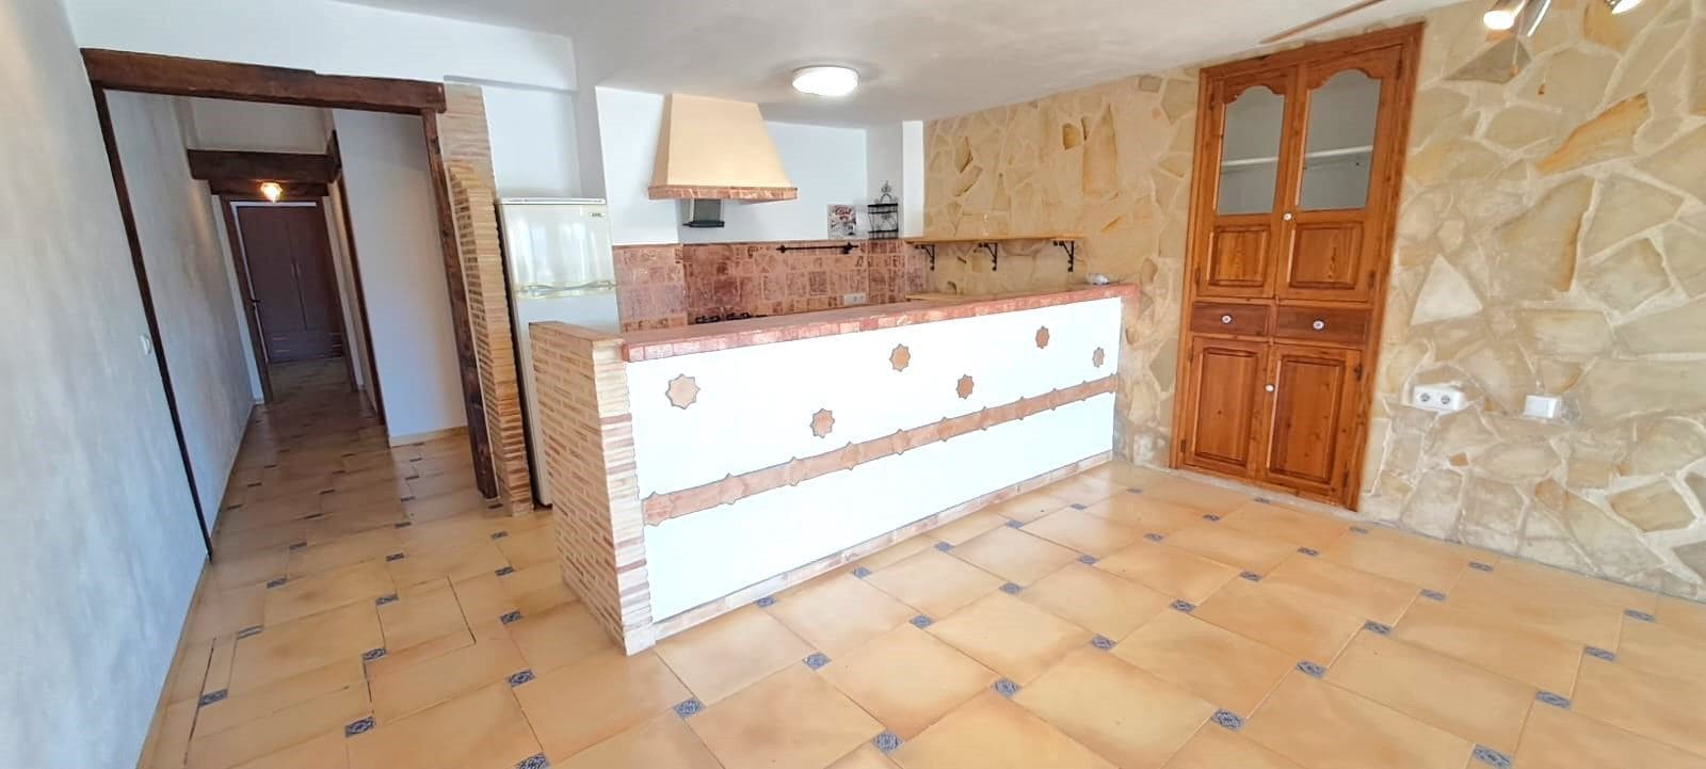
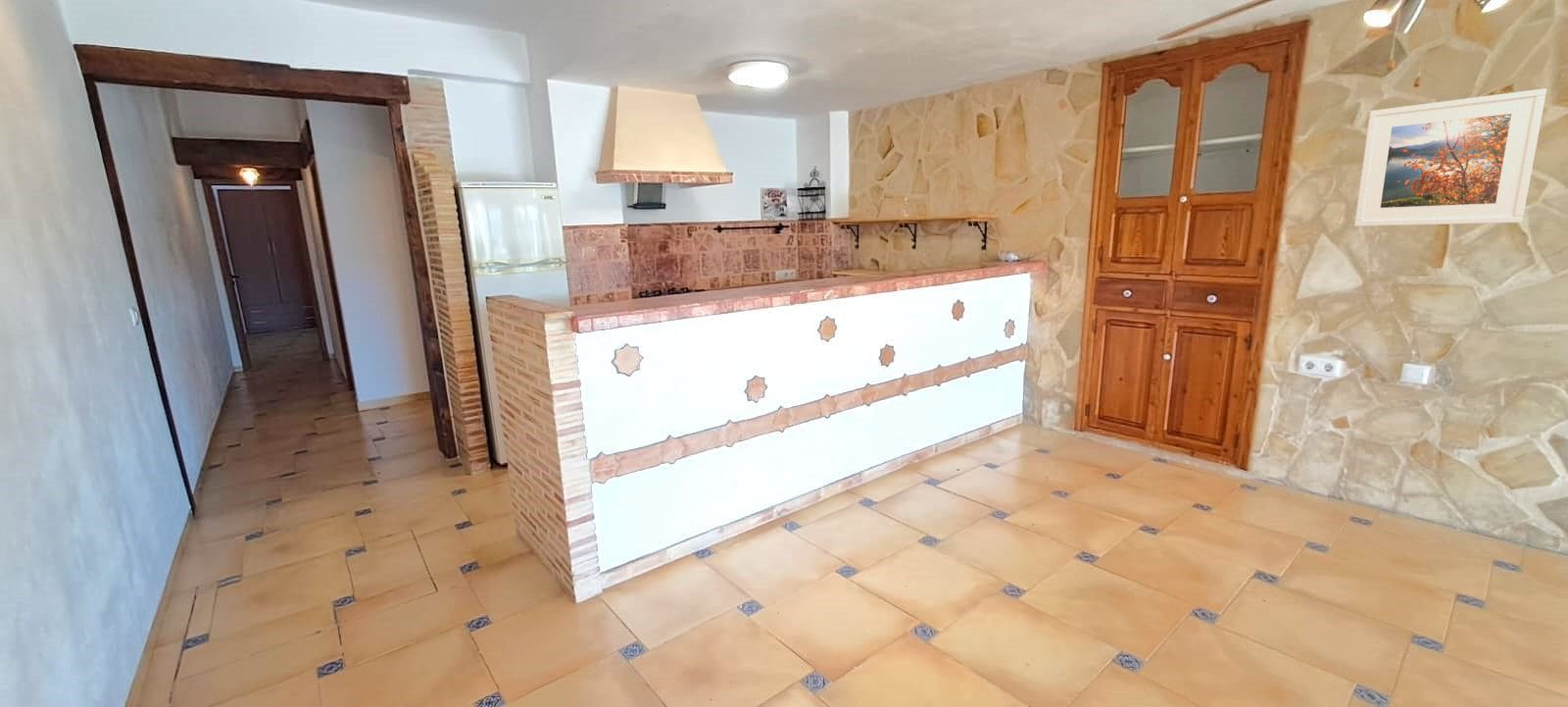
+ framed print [1353,87,1547,227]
